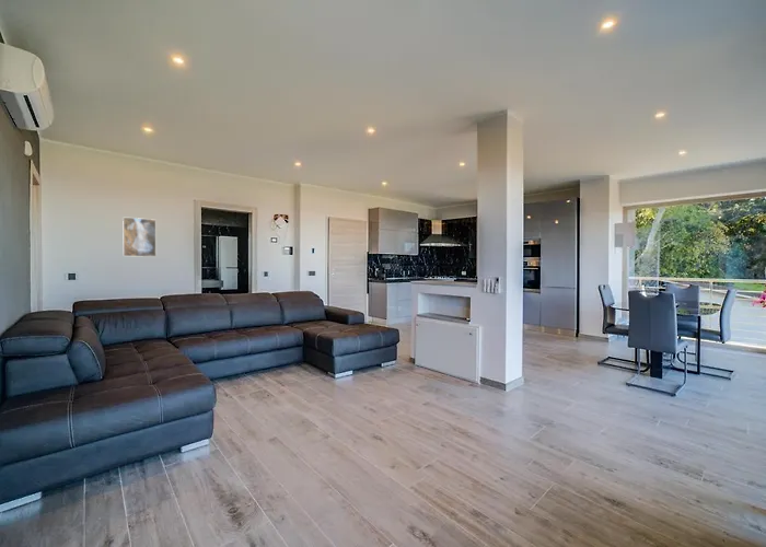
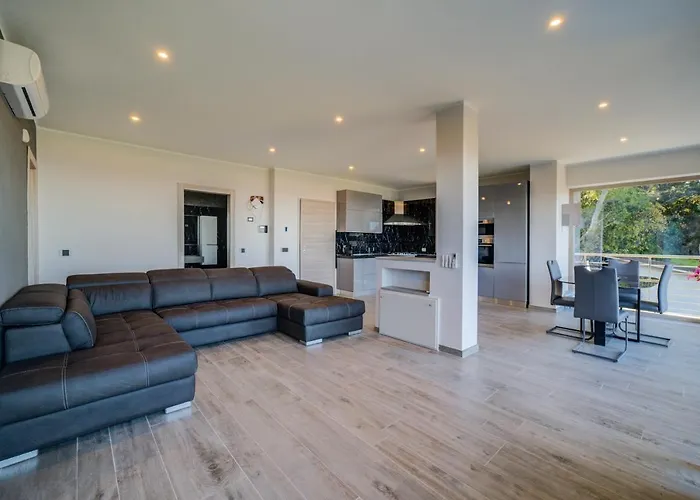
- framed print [121,217,158,258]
